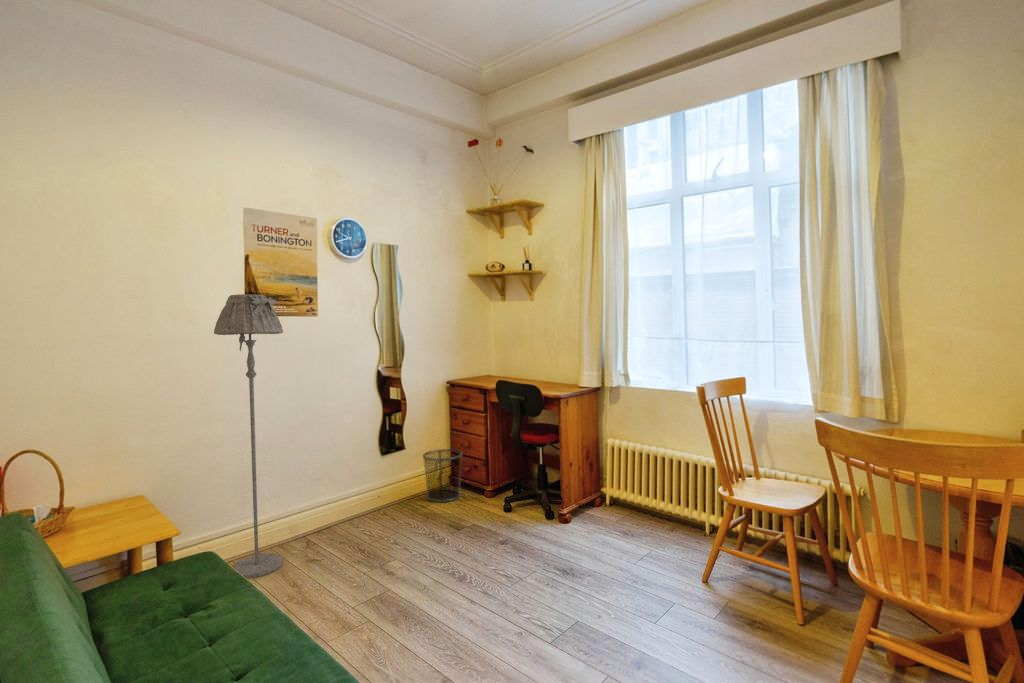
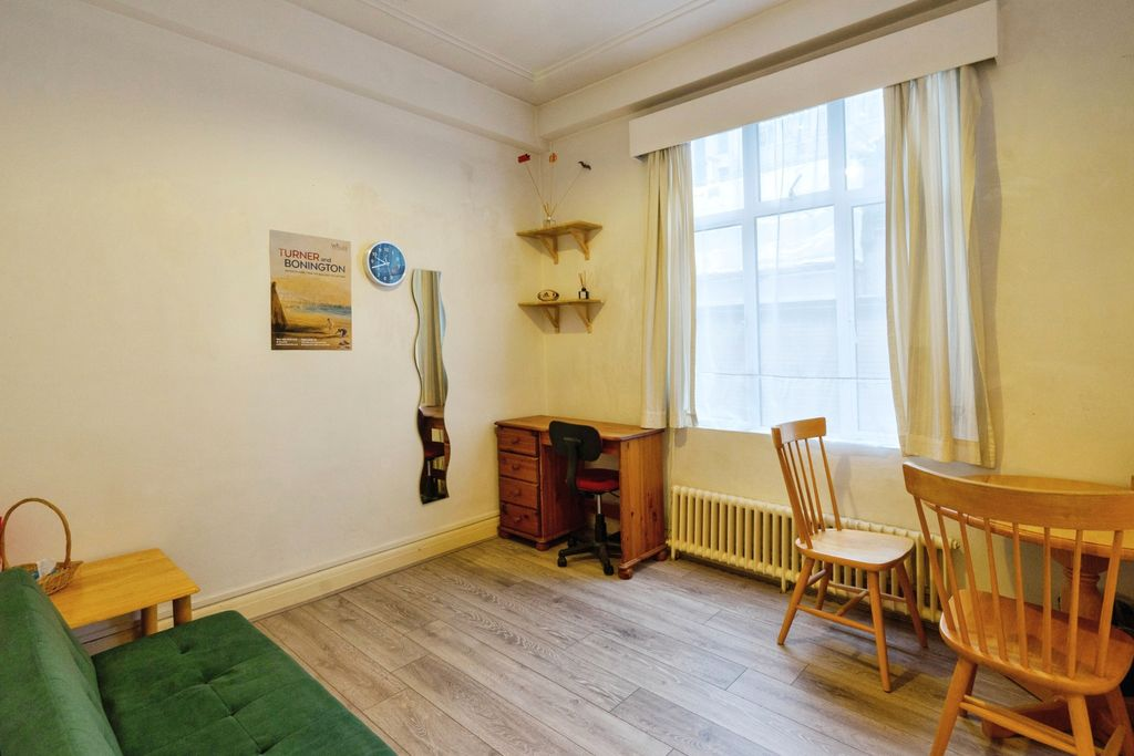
- floor lamp [213,293,284,579]
- waste bin [421,448,464,503]
